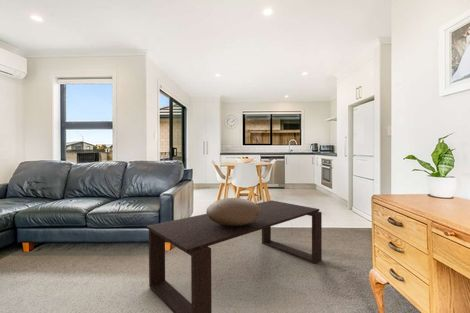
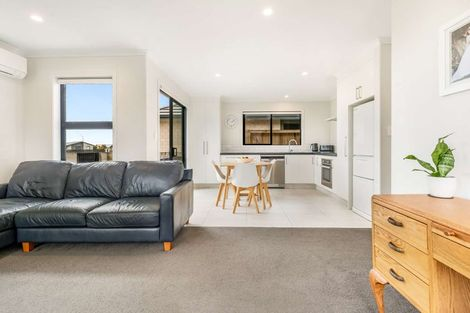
- decorative bowl [205,197,261,226]
- coffee table [146,199,323,313]
